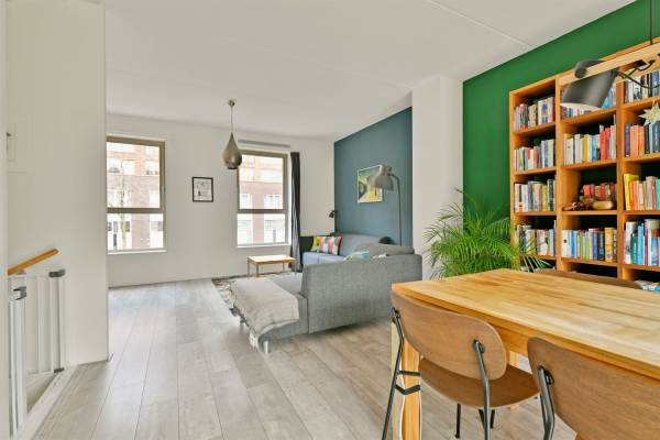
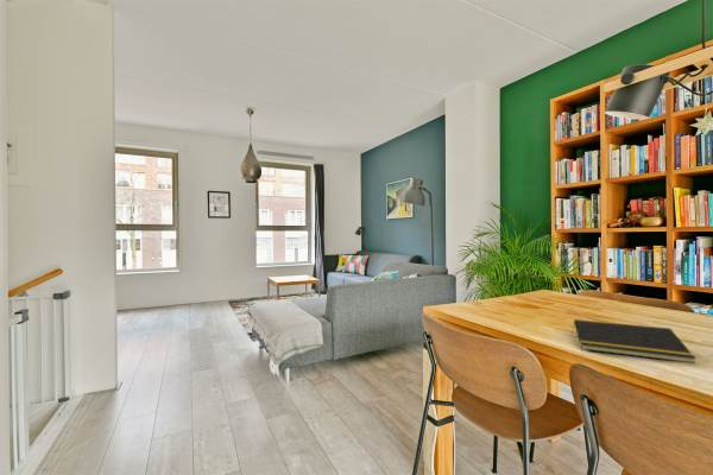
+ notepad [570,318,696,365]
